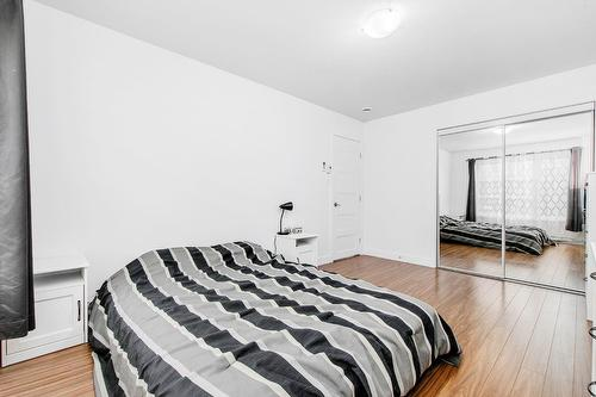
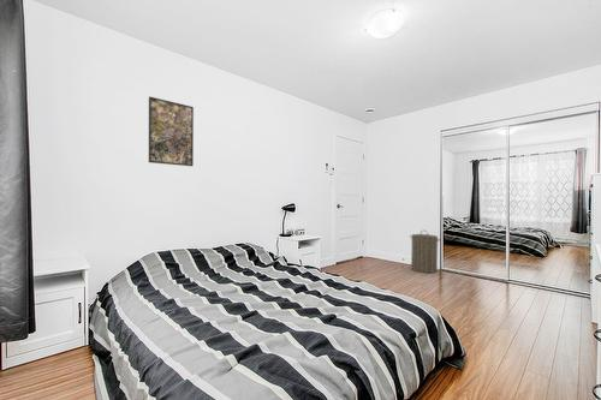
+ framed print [148,96,195,167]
+ laundry hamper [409,229,441,274]
